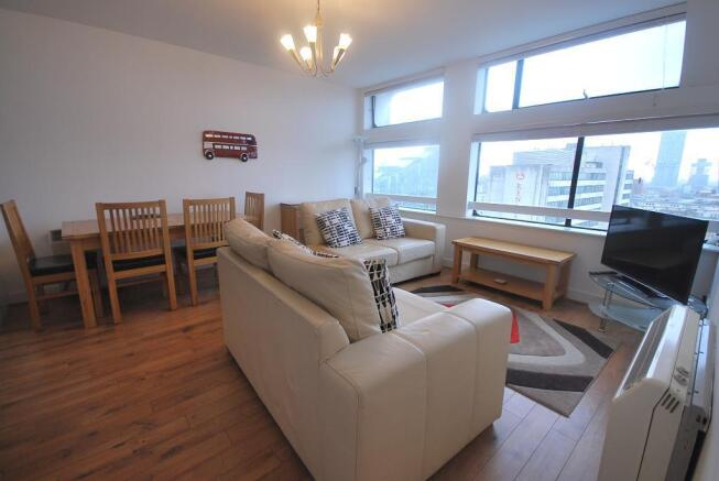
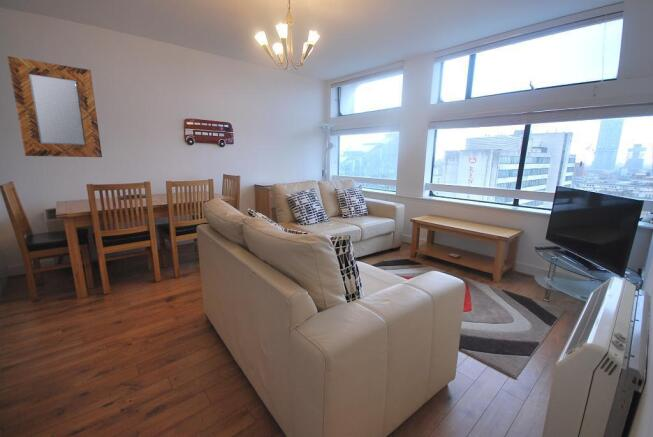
+ home mirror [6,55,103,158]
